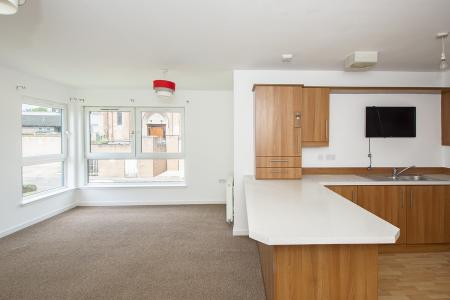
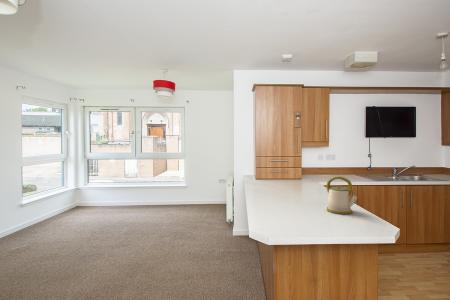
+ kettle [325,176,358,215]
